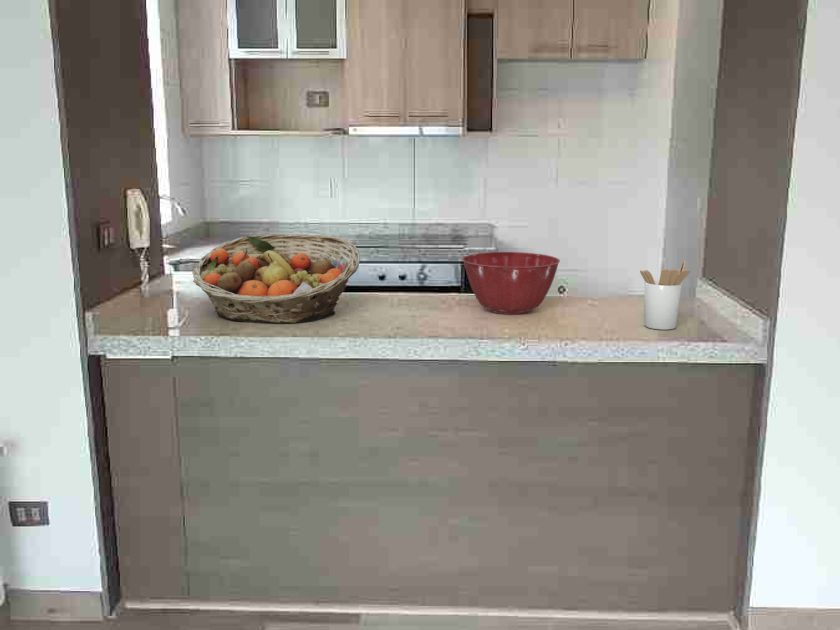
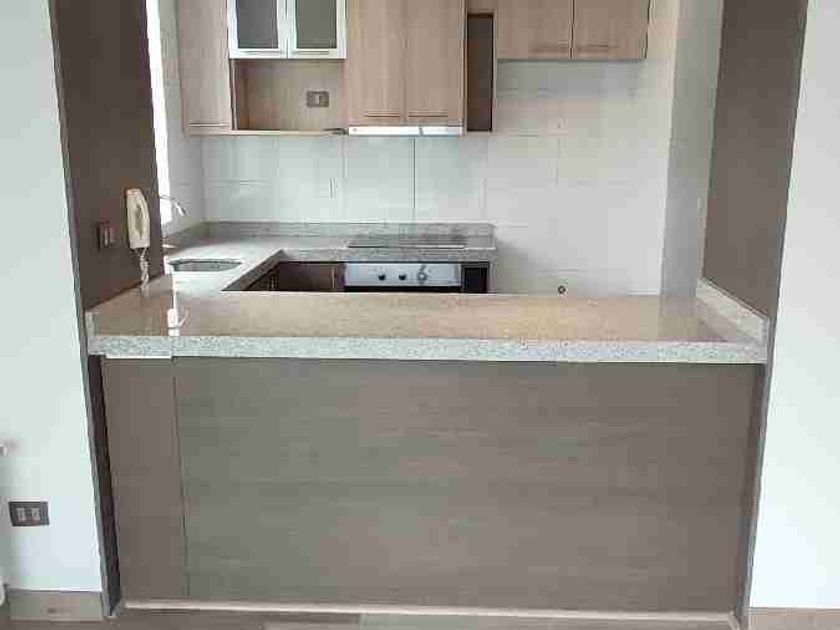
- mixing bowl [461,251,561,315]
- fruit basket [191,233,361,324]
- utensil holder [639,260,691,331]
